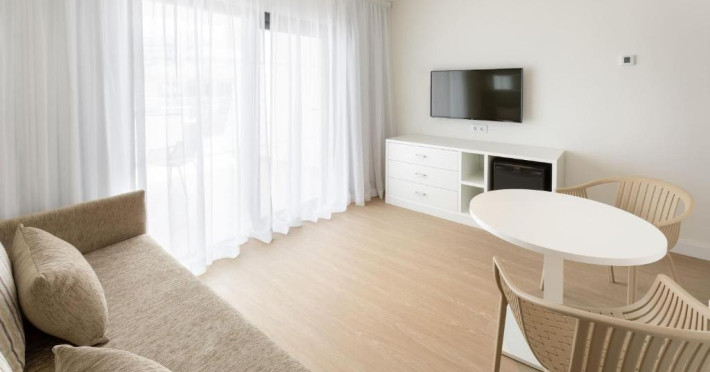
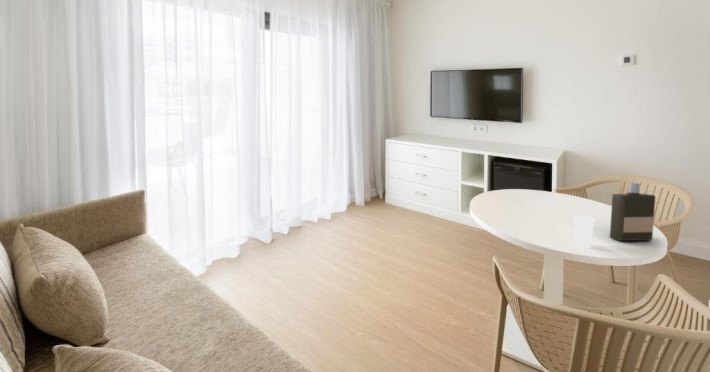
+ bottle [609,182,656,242]
+ cup [573,215,595,248]
